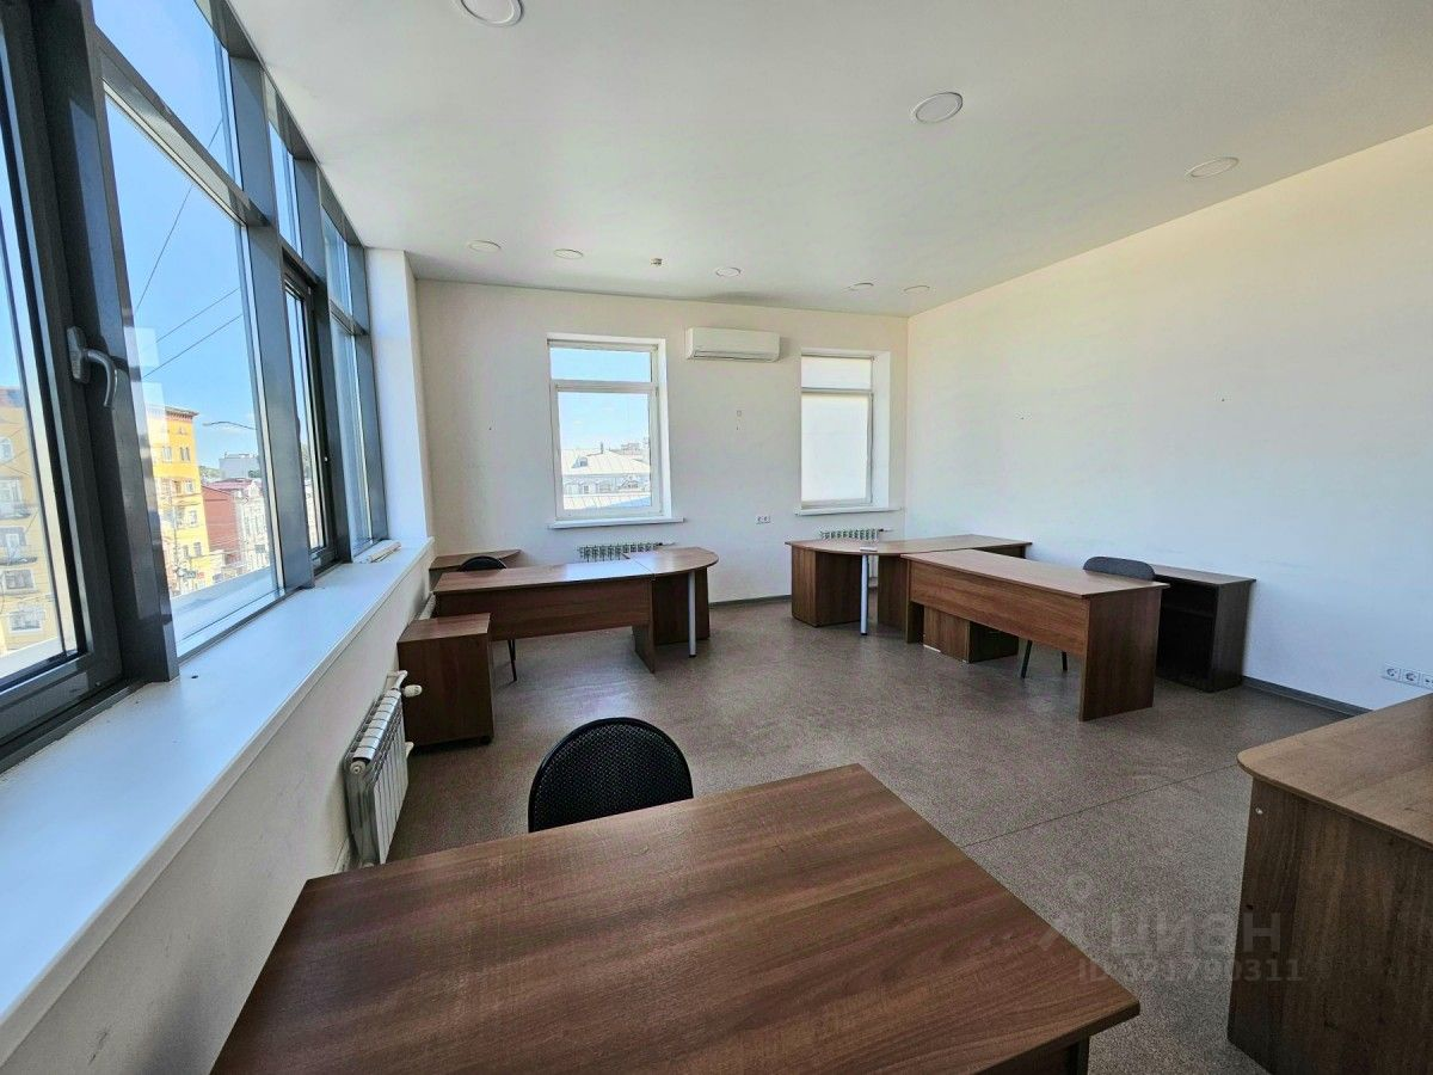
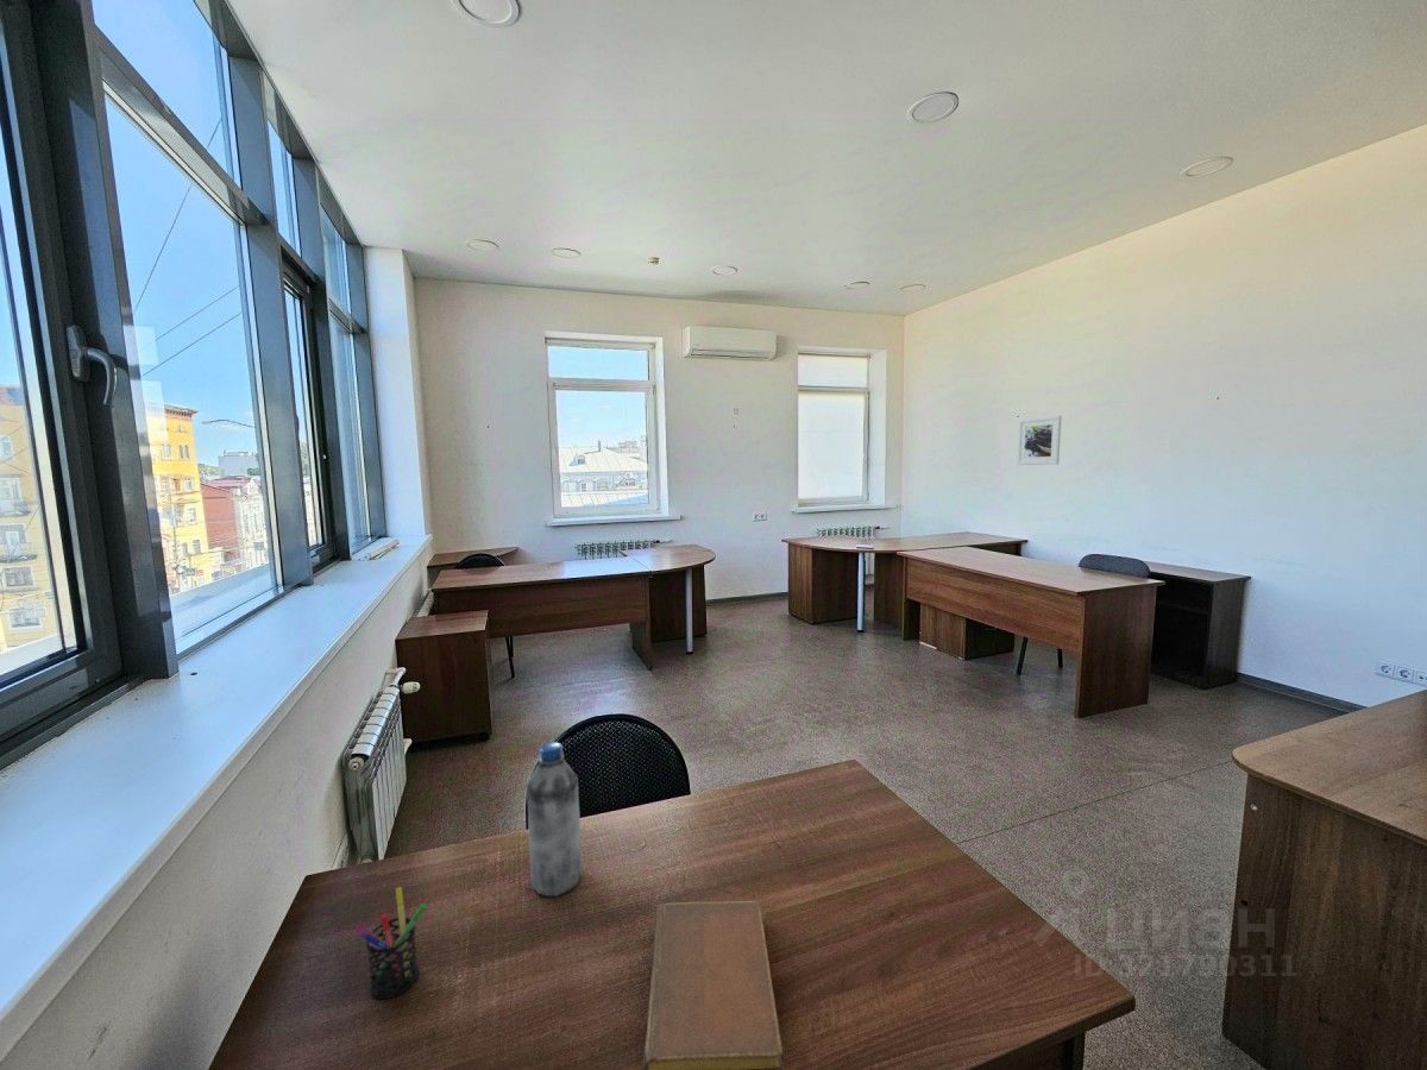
+ notebook [642,900,784,1070]
+ pen holder [356,886,427,1000]
+ water bottle [526,741,583,898]
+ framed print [1017,415,1063,466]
